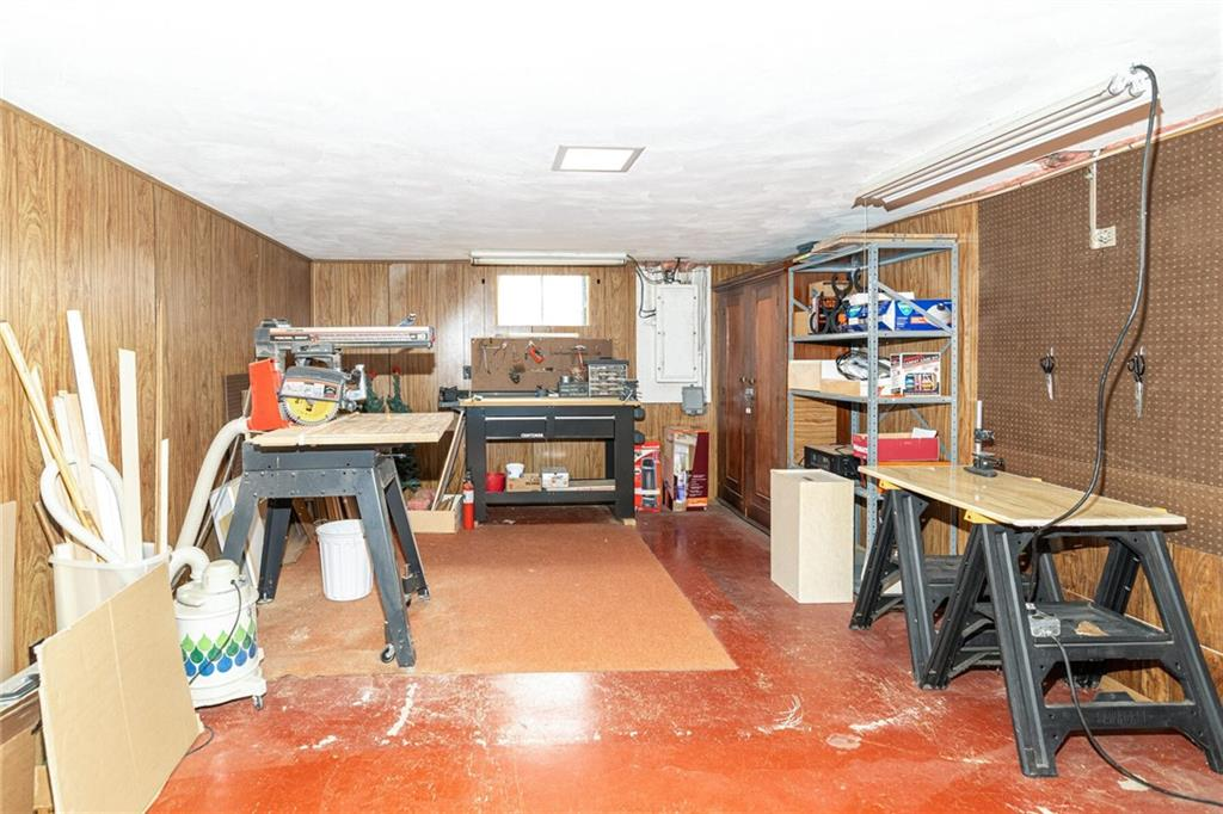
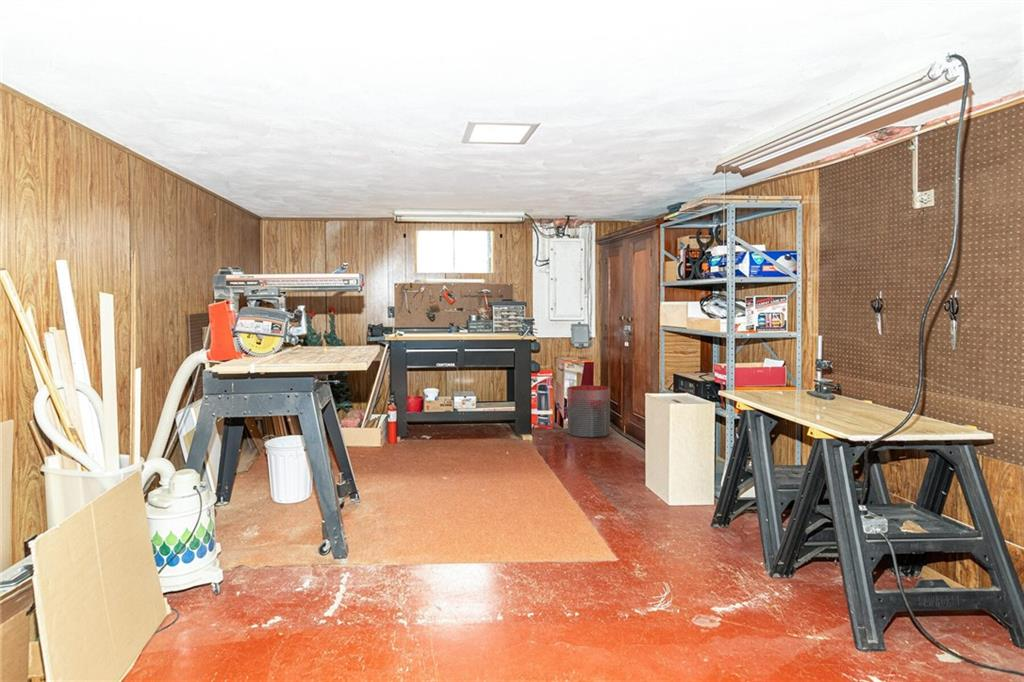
+ trash can [566,385,611,439]
